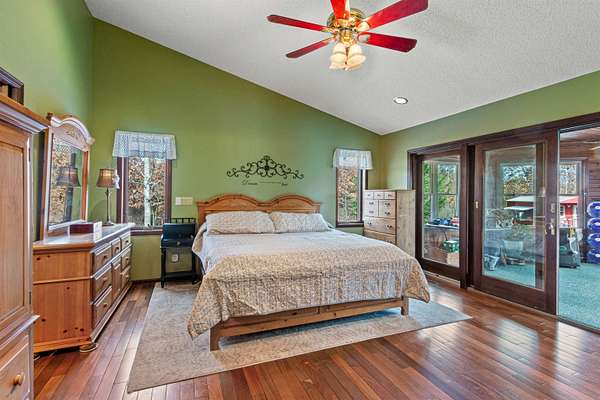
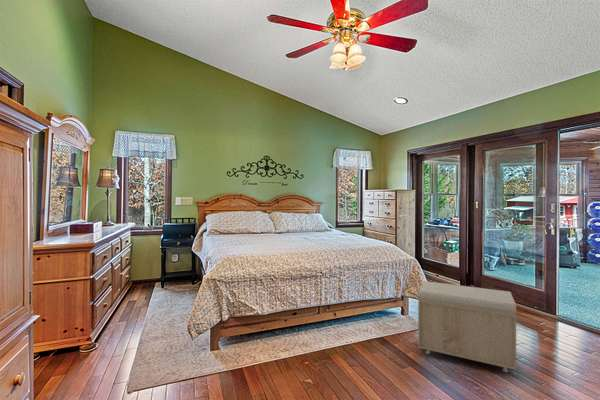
+ storage bench [417,280,517,373]
